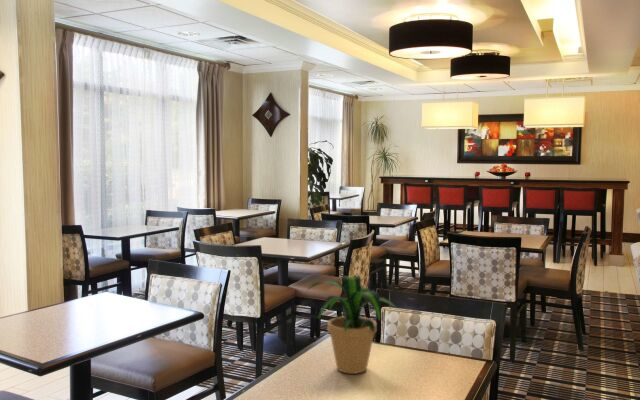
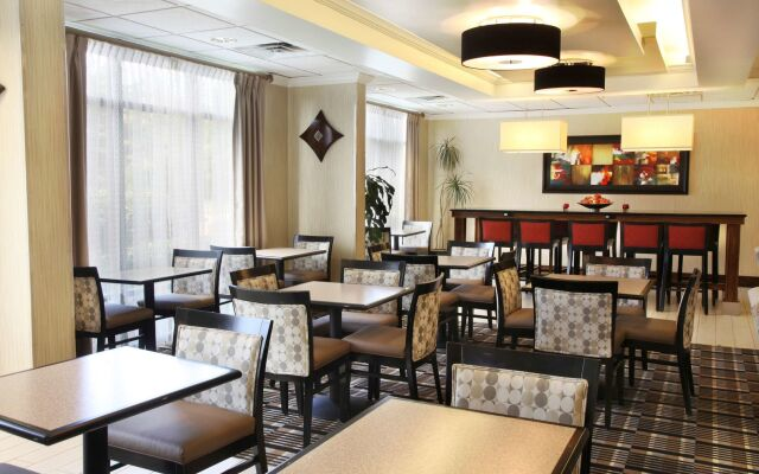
- potted plant [302,275,404,375]
